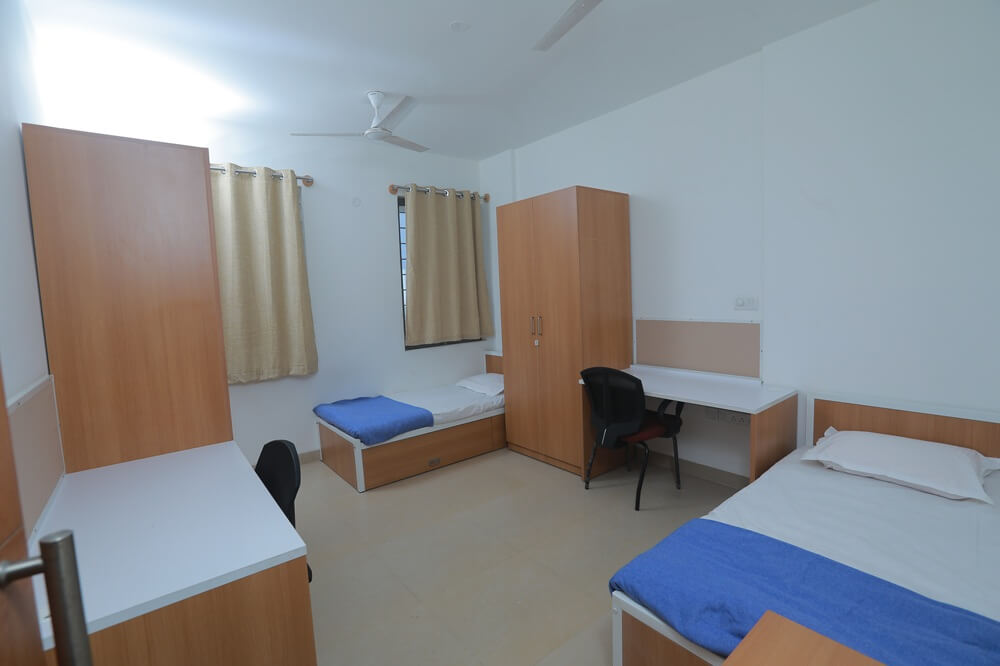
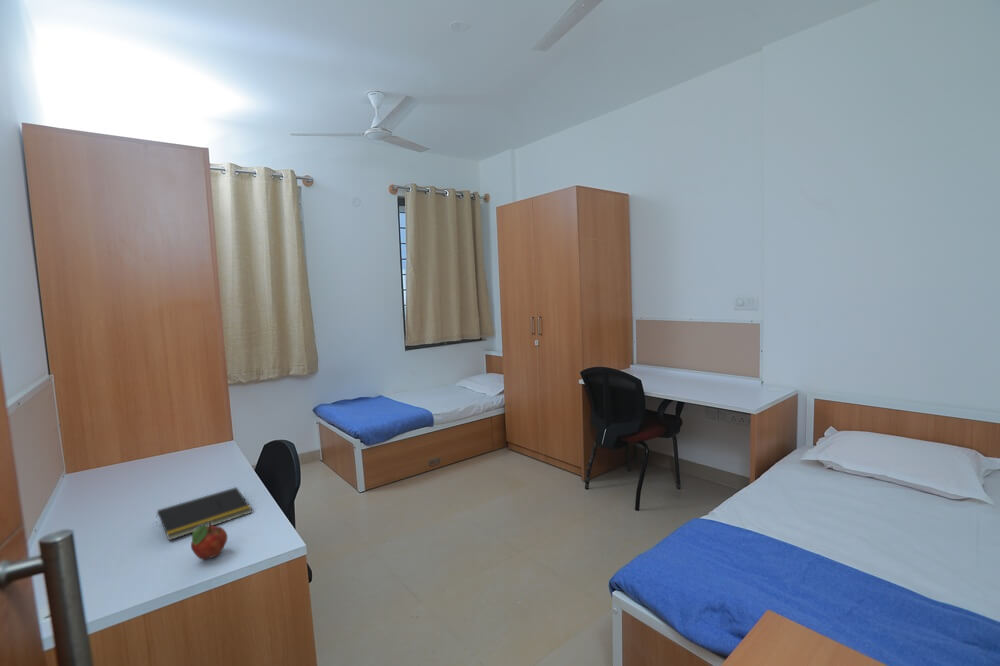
+ notepad [155,486,253,541]
+ fruit [190,521,229,561]
